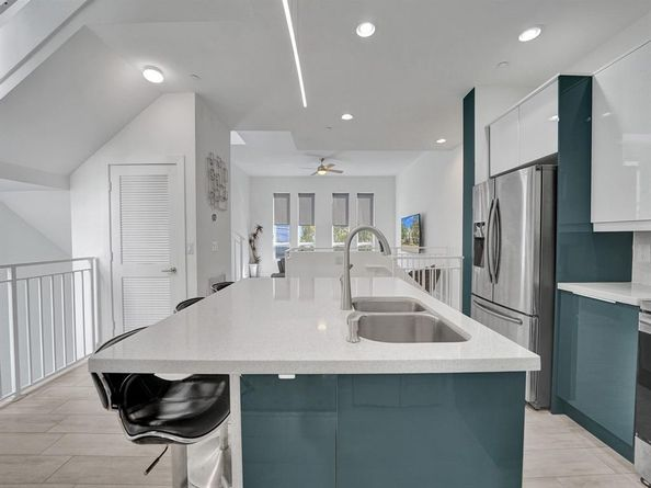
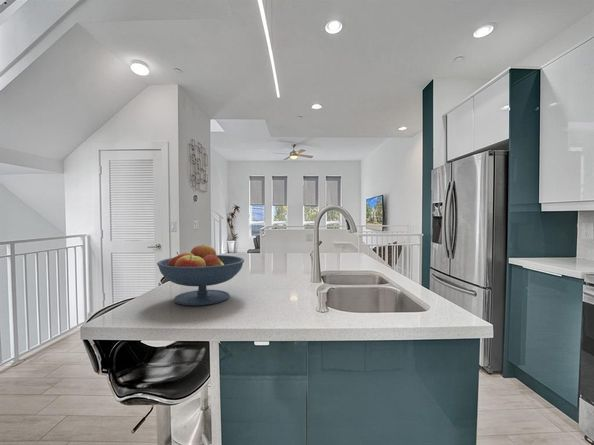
+ fruit bowl [156,243,245,307]
